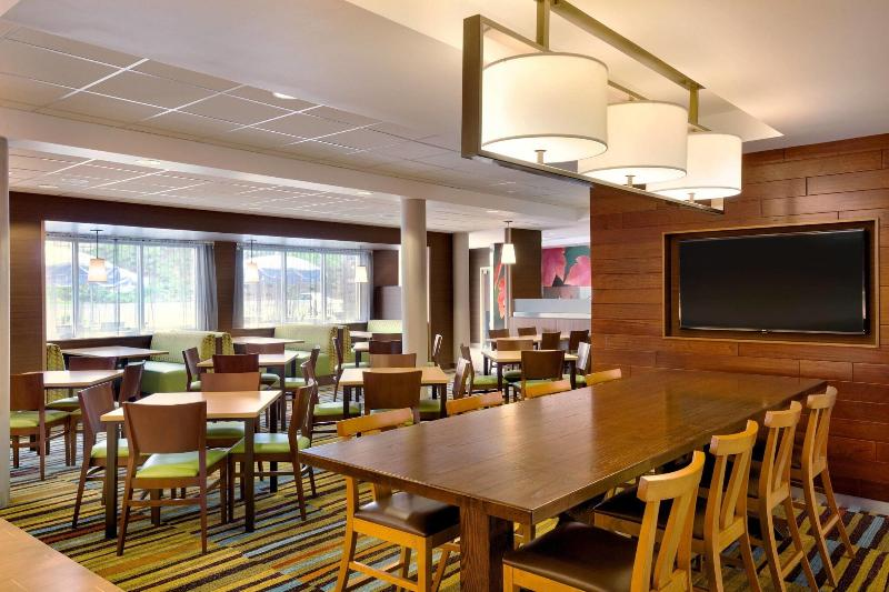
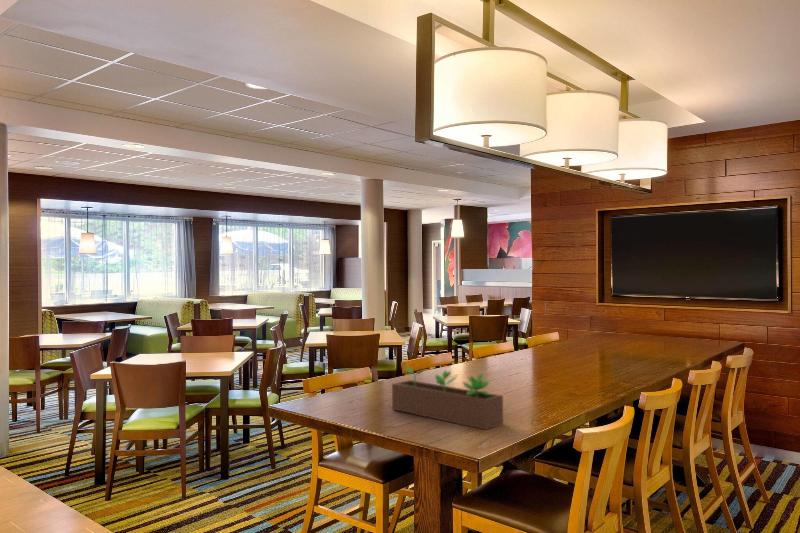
+ succulent planter [391,365,504,431]
